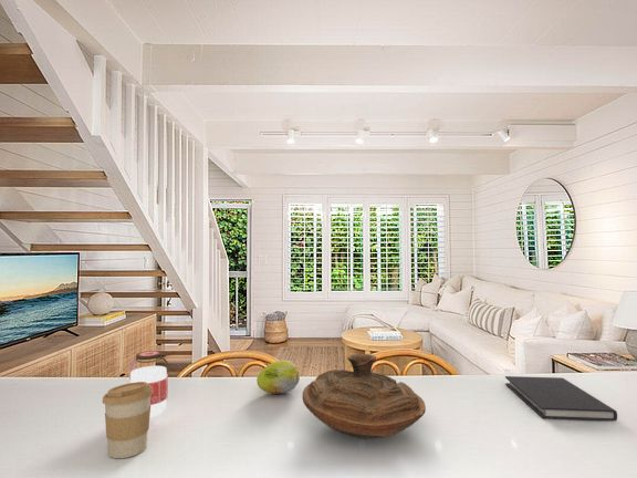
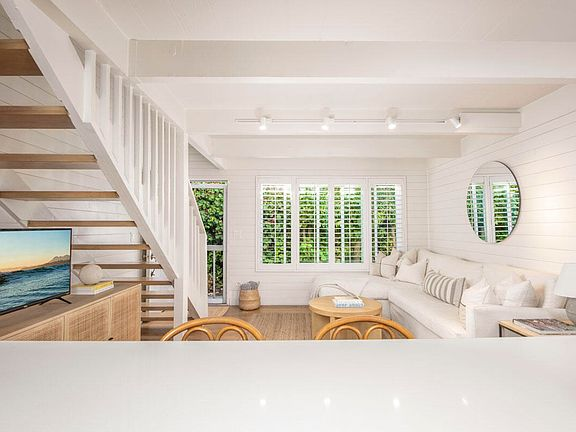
- jar [128,350,170,418]
- diary [504,375,618,422]
- decorative bowl [302,353,427,439]
- coffee cup [101,382,153,459]
- fruit [255,360,301,395]
